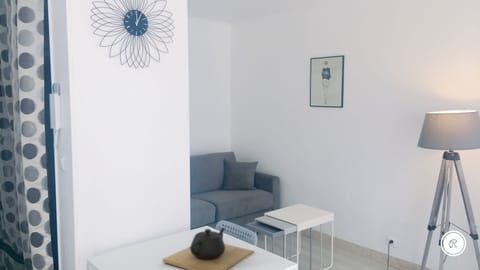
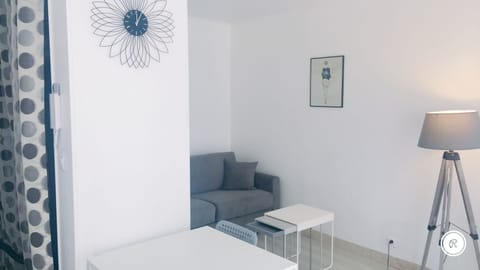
- teapot [161,227,255,270]
